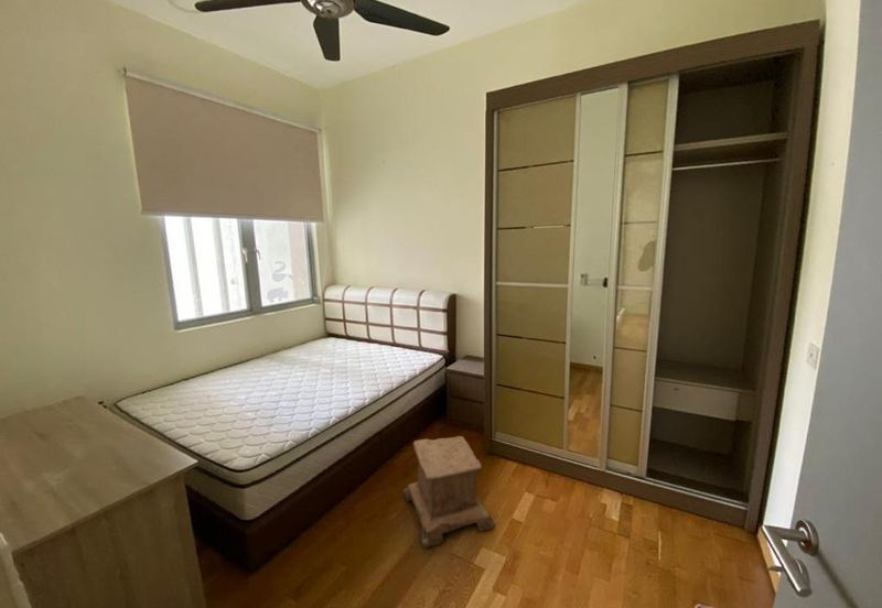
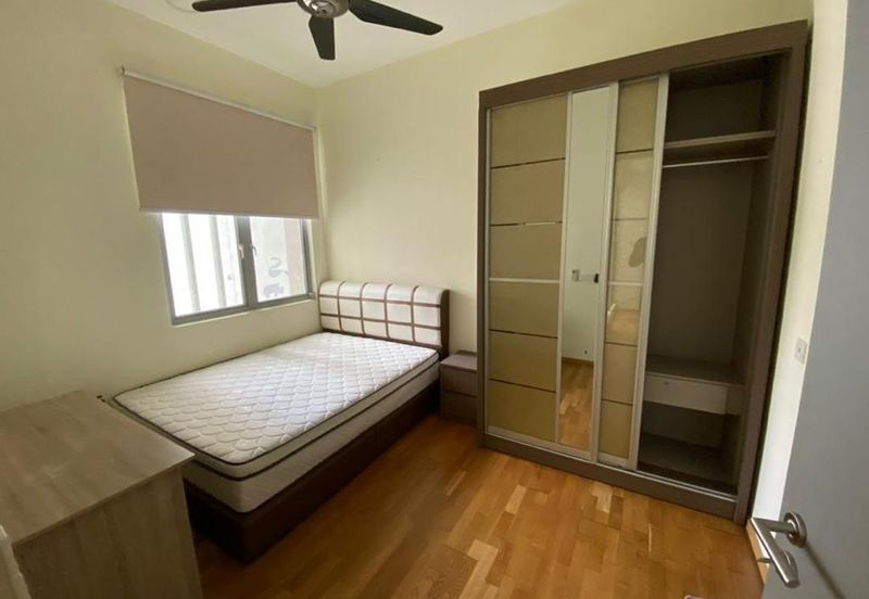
- stool [402,435,496,549]
